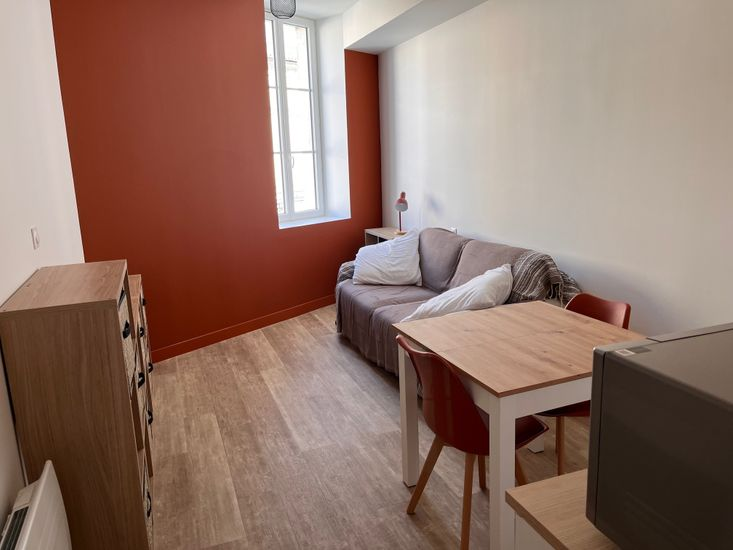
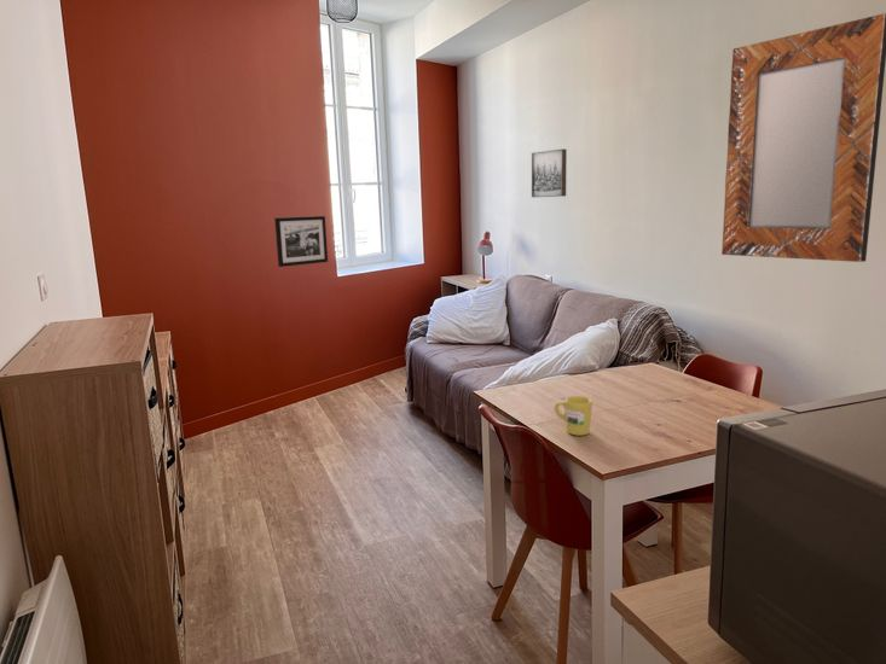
+ home mirror [720,12,886,263]
+ picture frame [273,215,329,268]
+ wall art [531,147,568,198]
+ mug [554,395,593,437]
